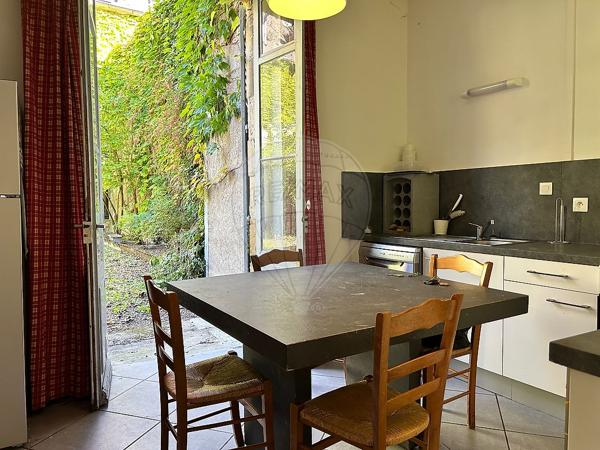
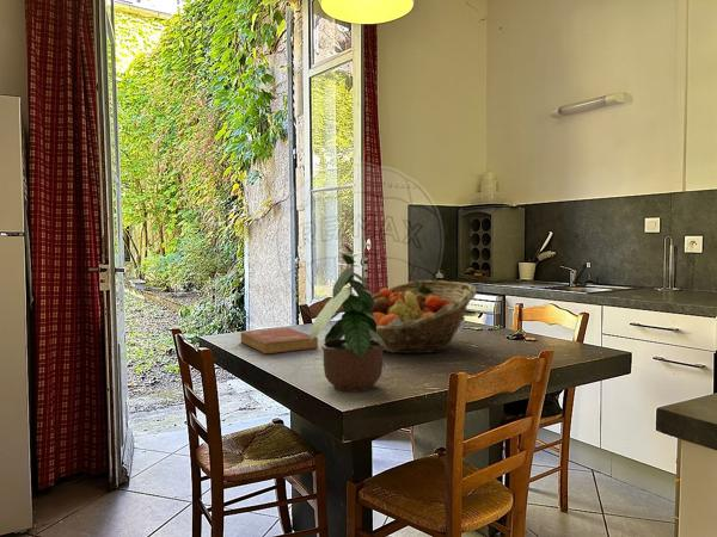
+ fruit basket [370,279,478,354]
+ book [239,327,319,356]
+ potted plant [308,243,386,393]
